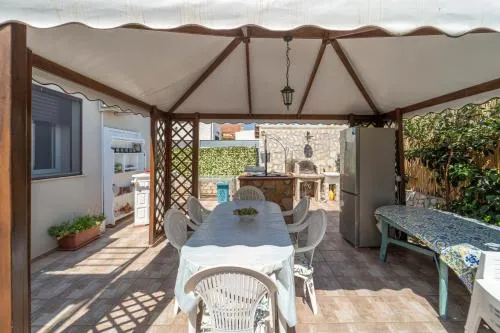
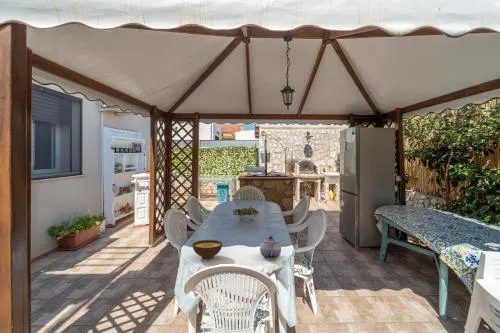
+ teapot [259,235,282,260]
+ bowl [191,239,223,260]
